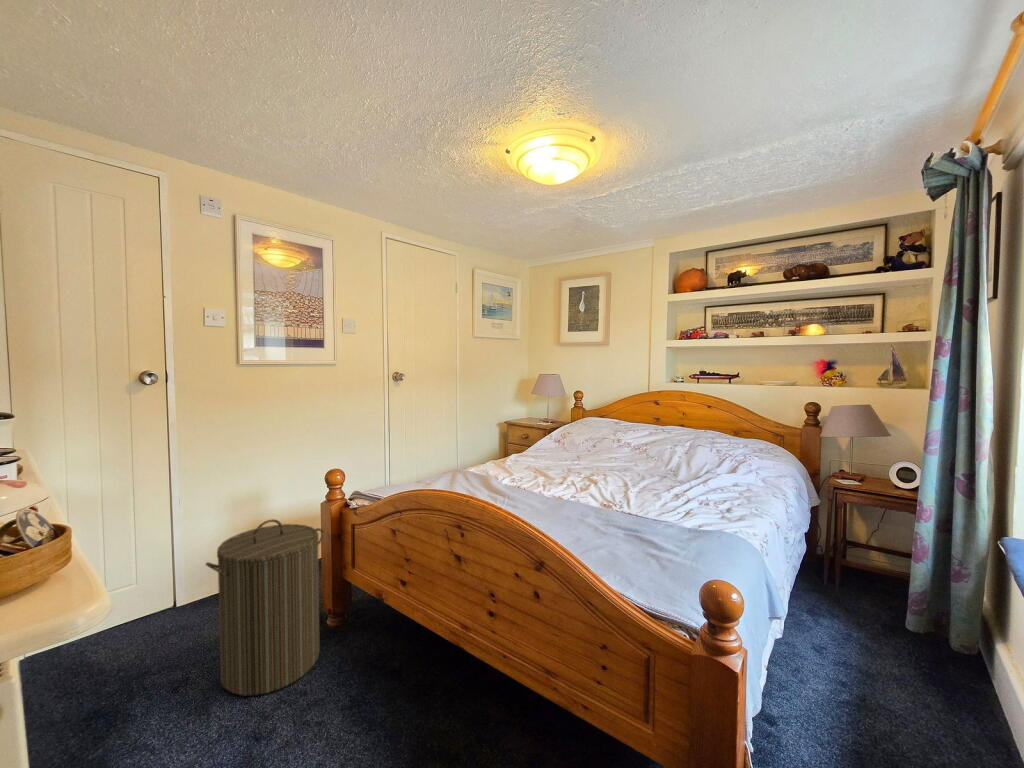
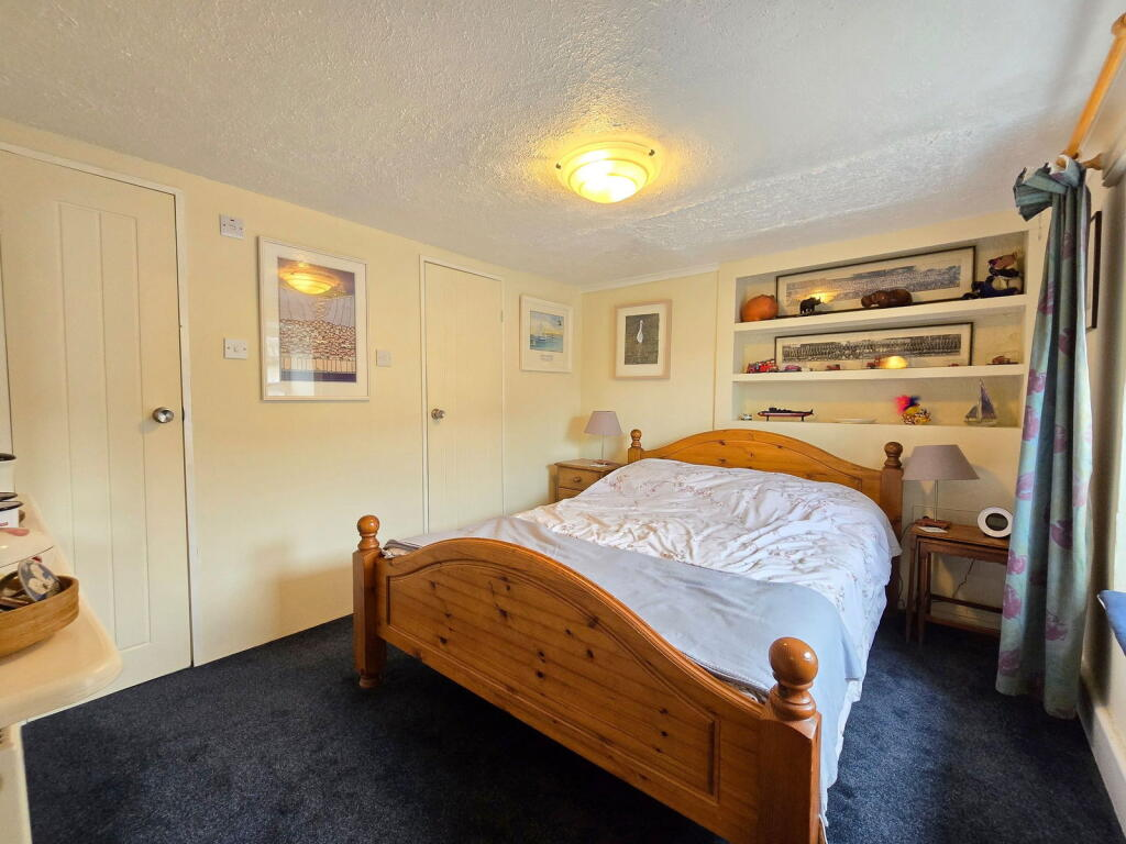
- laundry hamper [205,518,325,696]
